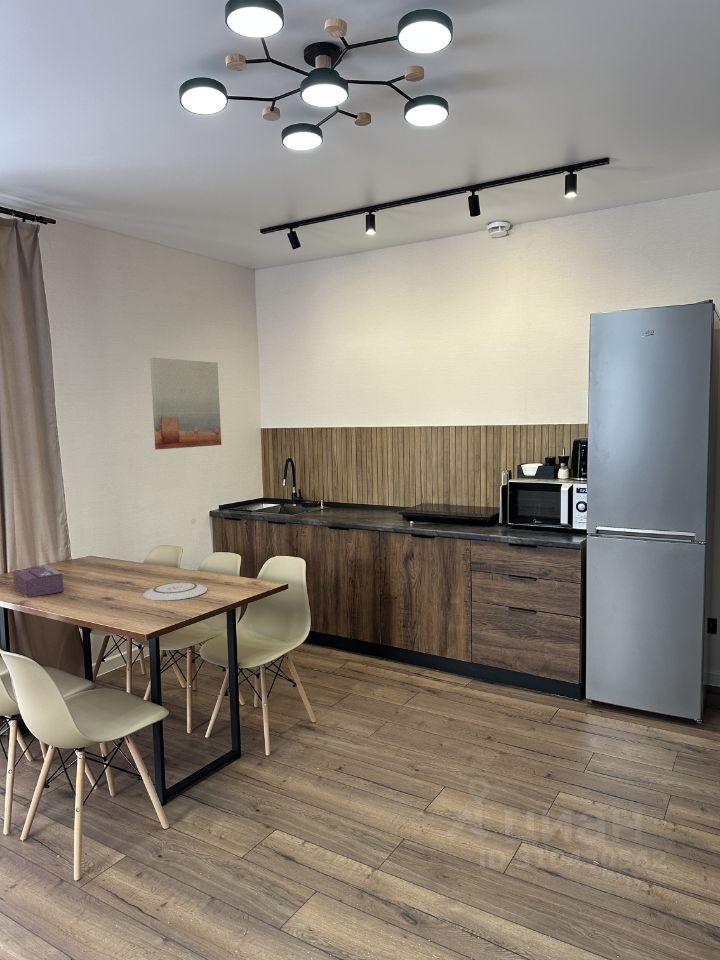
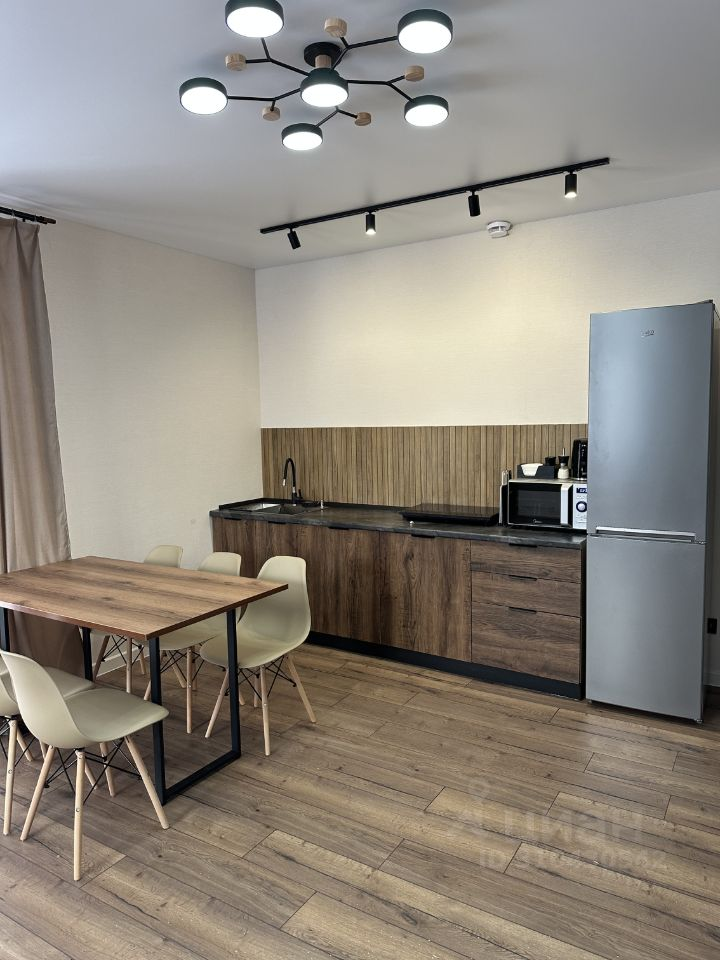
- wall art [149,357,222,451]
- tissue box [12,564,65,599]
- plate [142,581,208,602]
